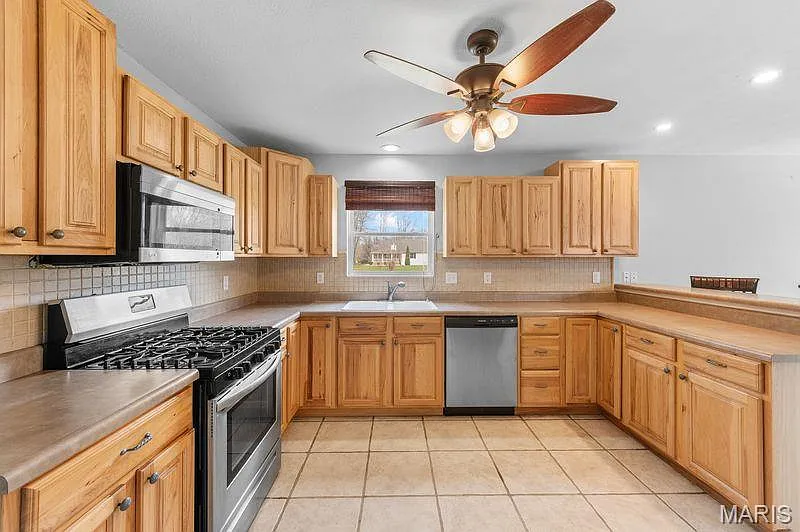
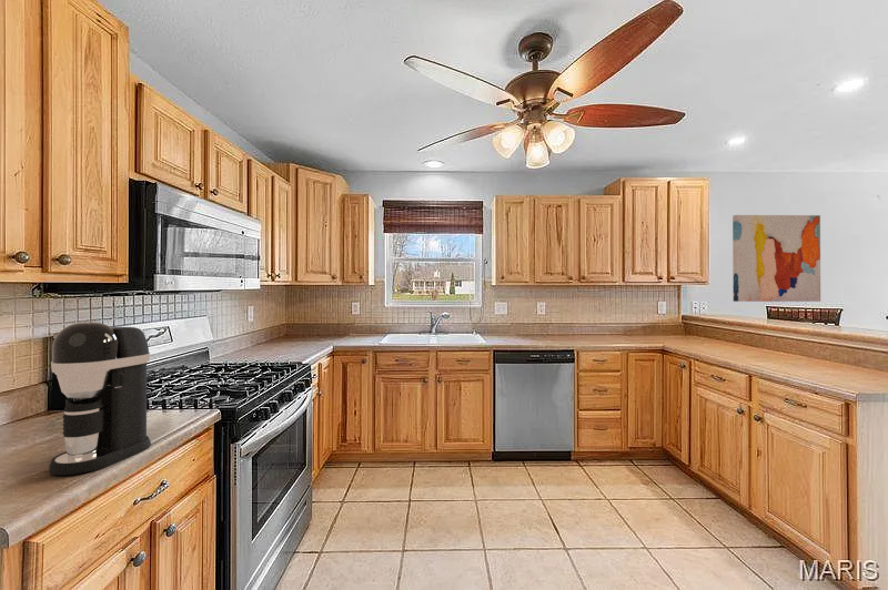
+ coffee maker [48,321,152,476]
+ wall art [731,214,821,303]
